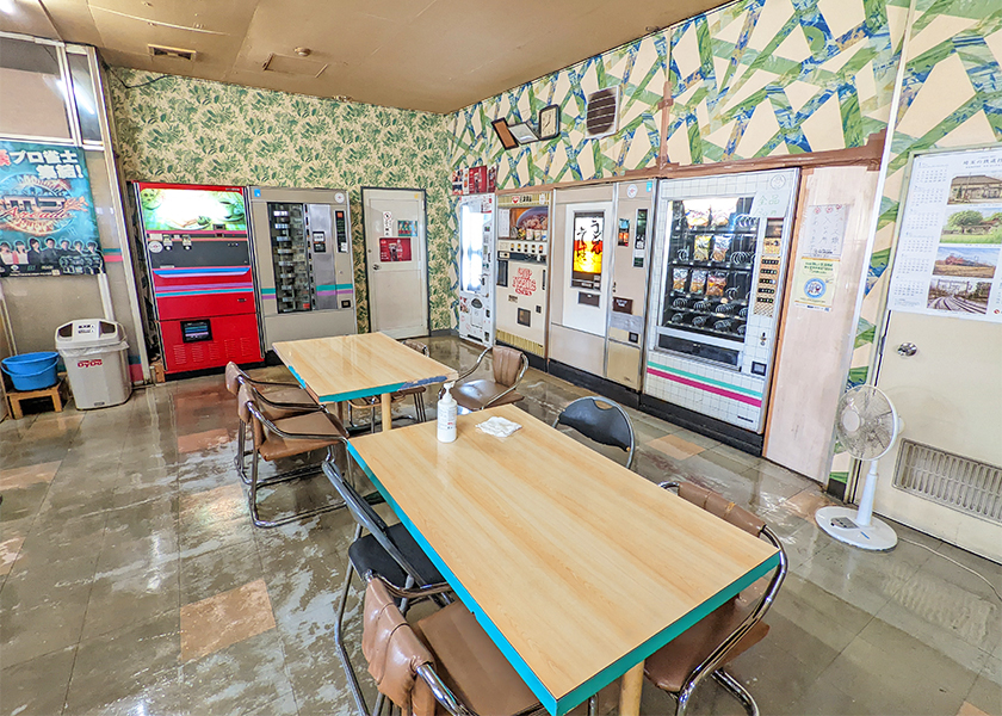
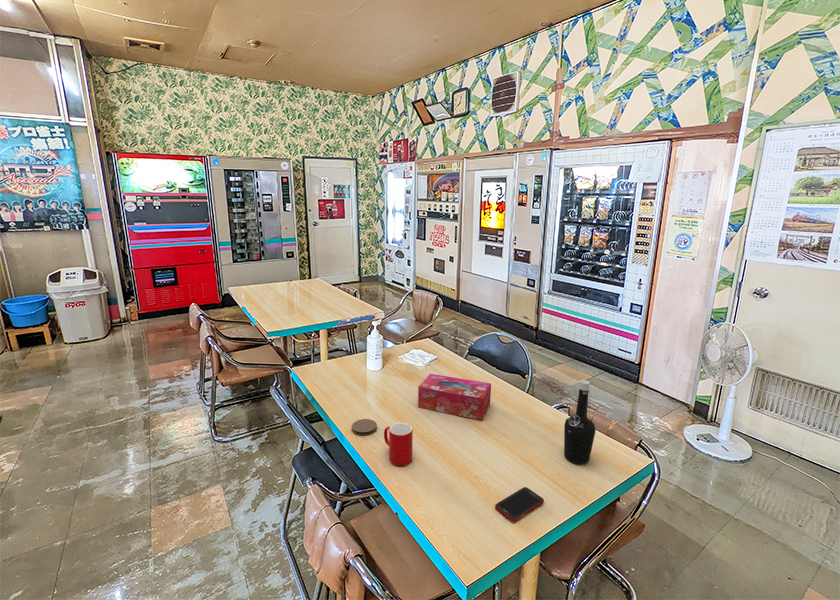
+ tissue box [417,373,492,421]
+ cell phone [494,486,545,523]
+ cup [383,422,414,467]
+ bottle [563,379,596,465]
+ coaster [351,418,378,436]
